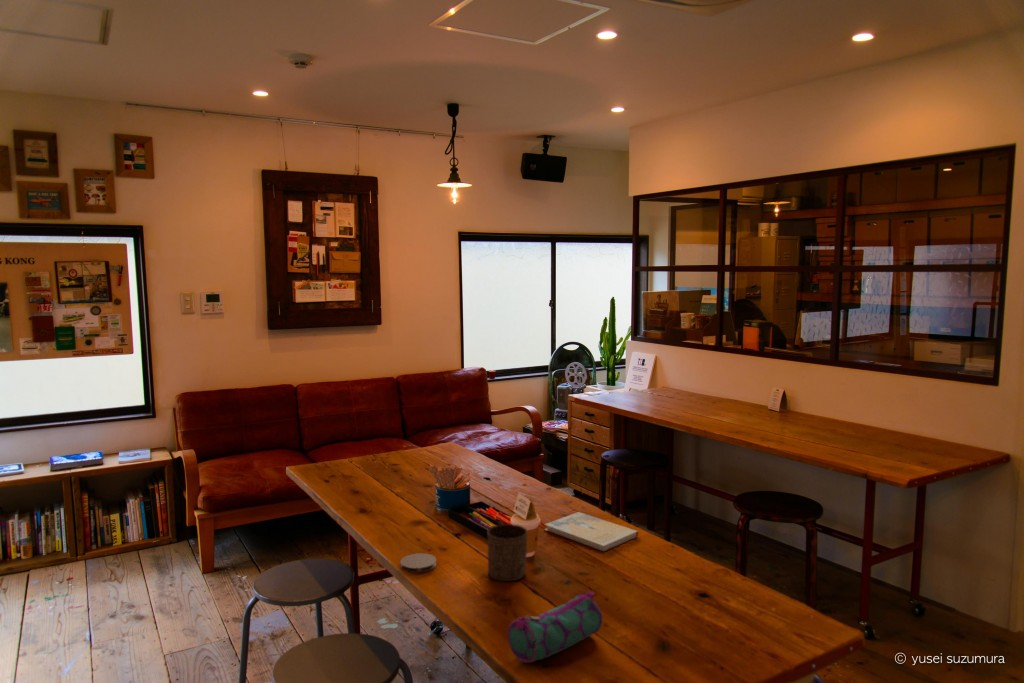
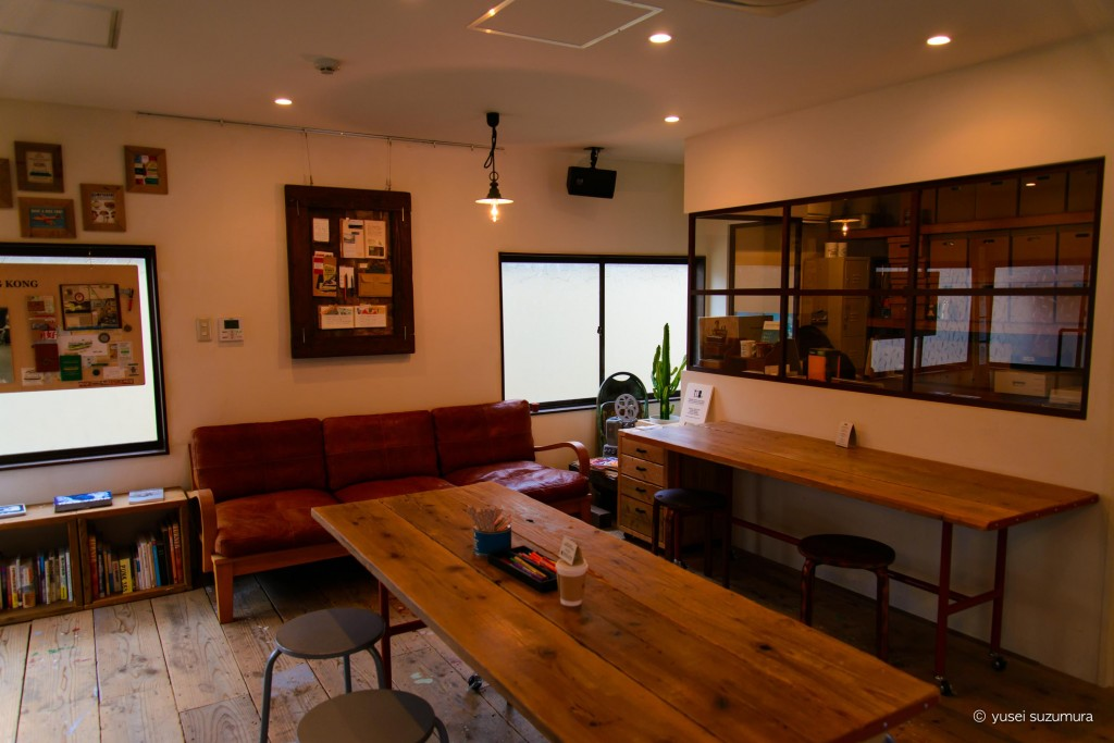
- cup [486,523,528,582]
- book [543,511,639,552]
- coaster [399,552,437,574]
- pencil case [507,590,603,664]
